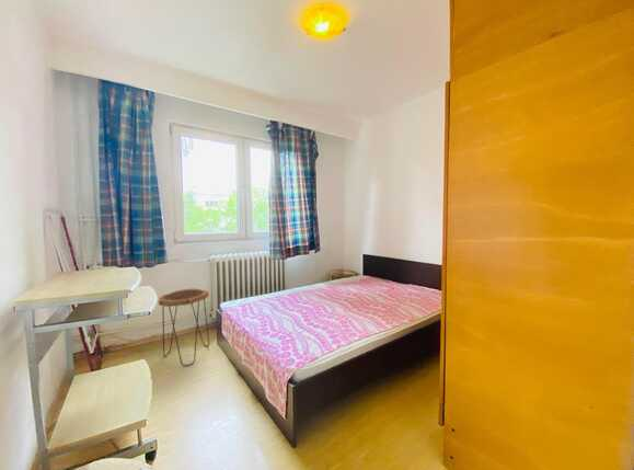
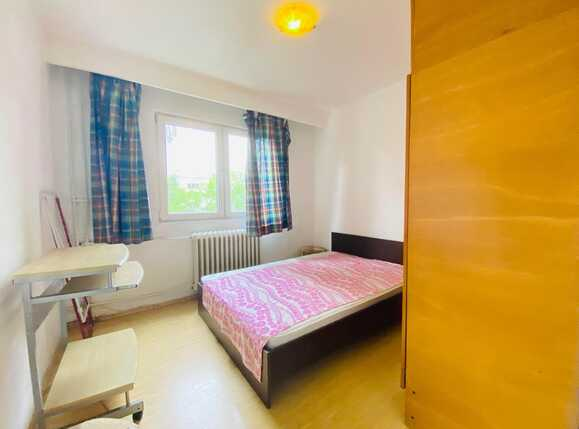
- side table [158,287,210,367]
